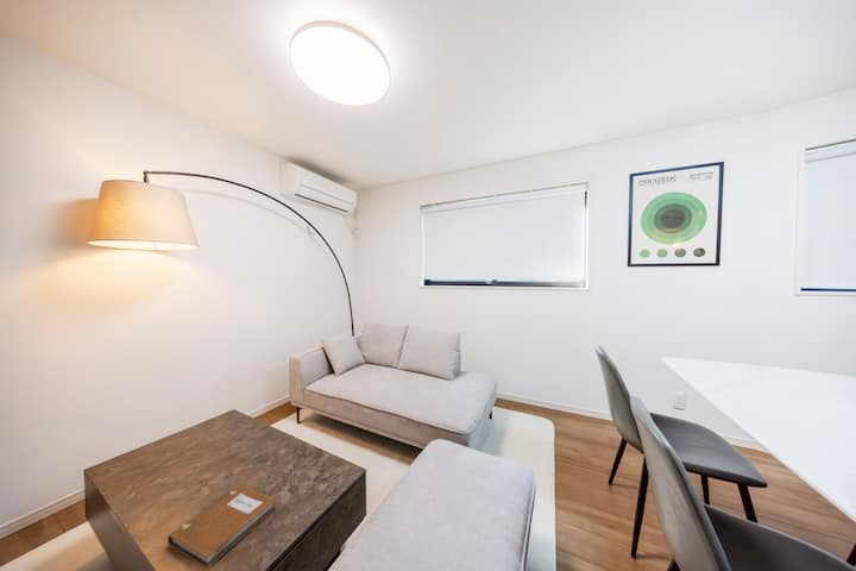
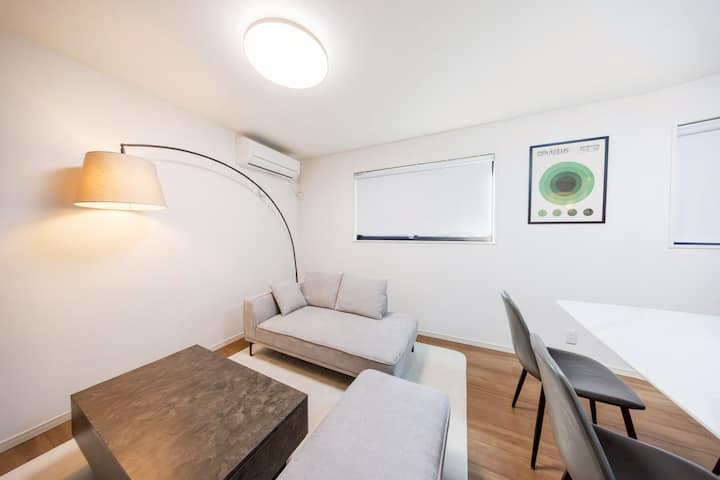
- notebook [166,484,277,570]
